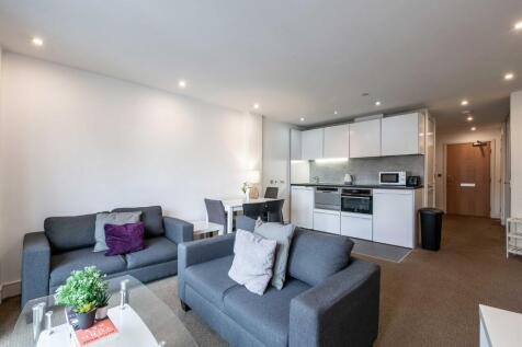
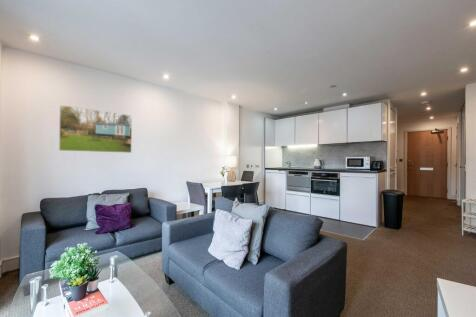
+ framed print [58,104,133,154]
